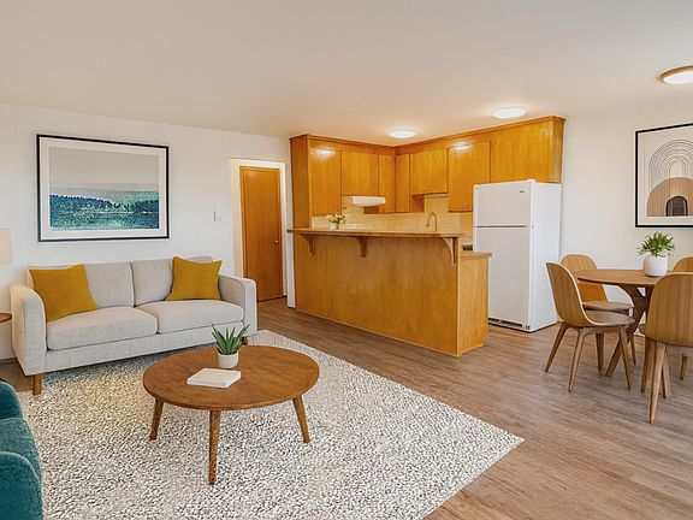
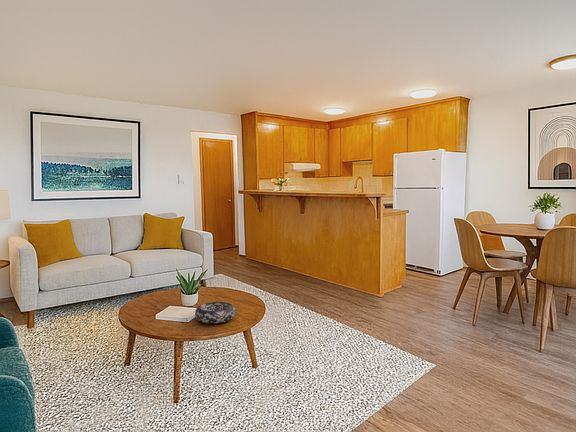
+ decorative bowl [194,301,236,324]
